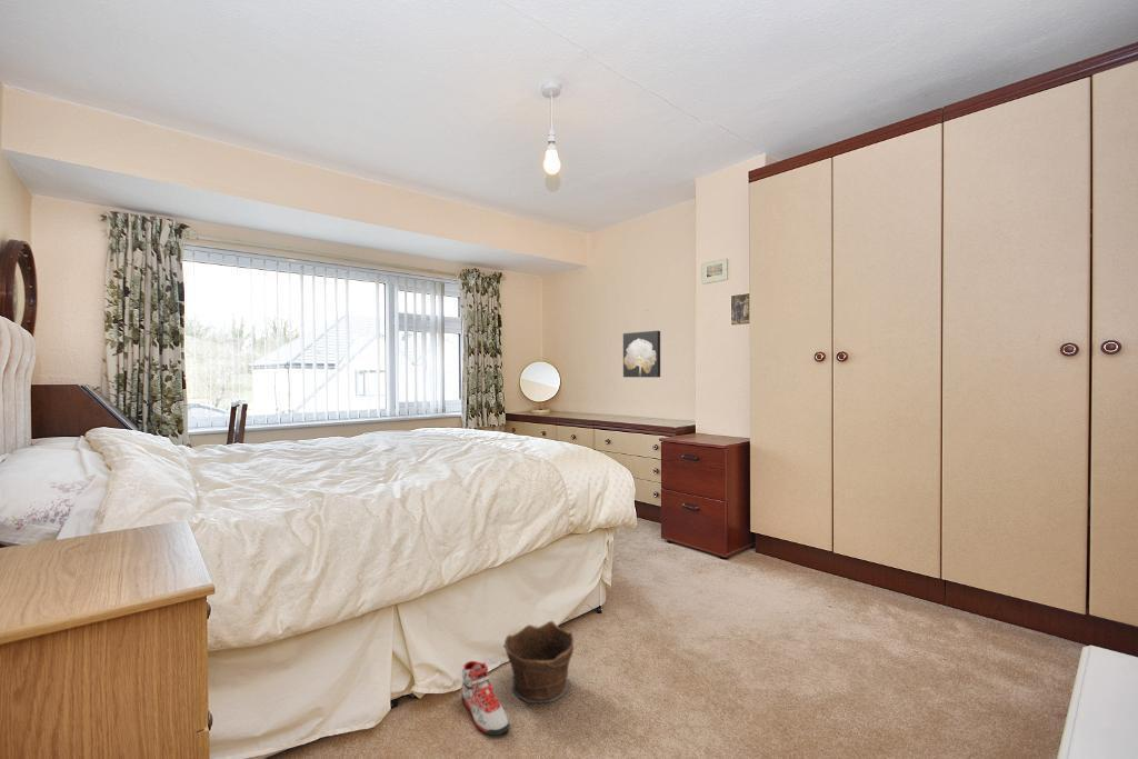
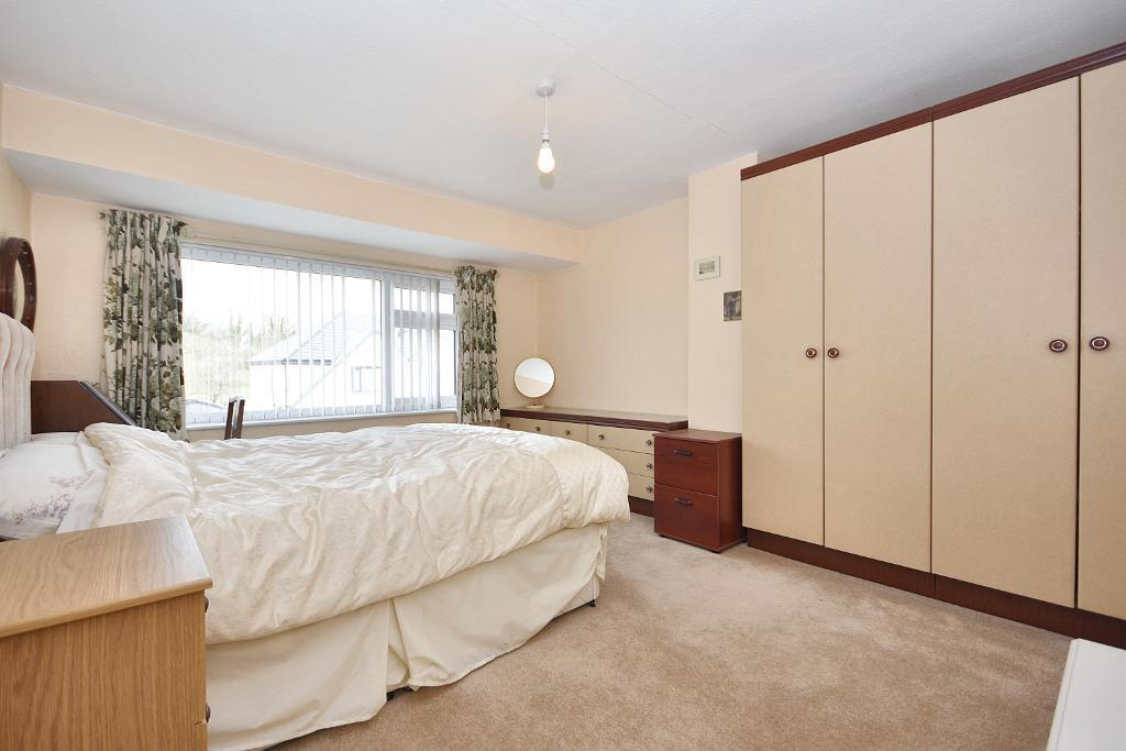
- clay pot [502,619,575,705]
- sneaker [460,660,511,736]
- wall art [622,330,661,378]
